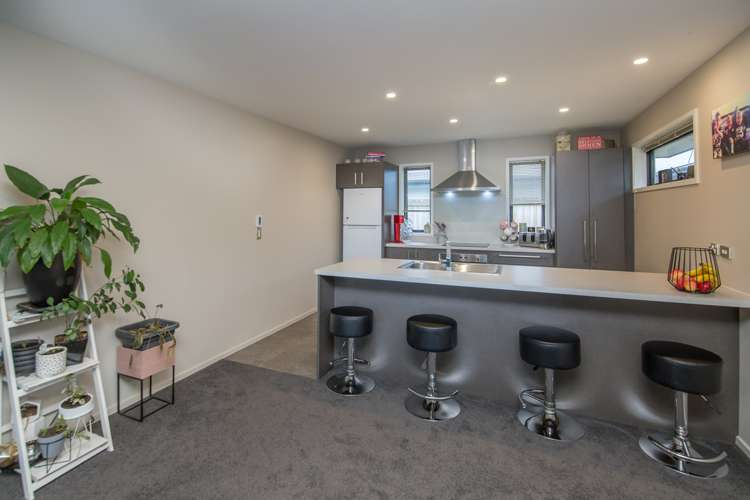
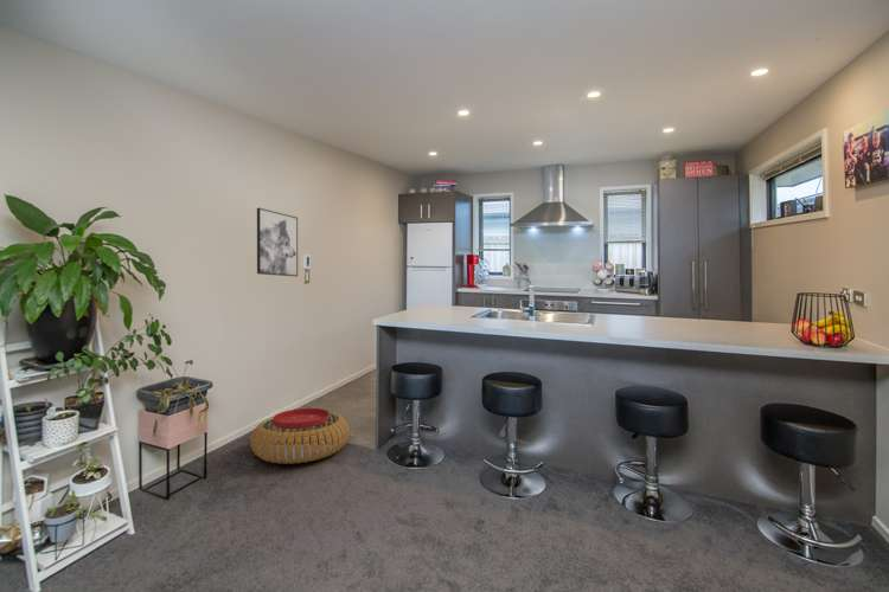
+ pouf [249,407,351,465]
+ wall art [256,207,299,277]
